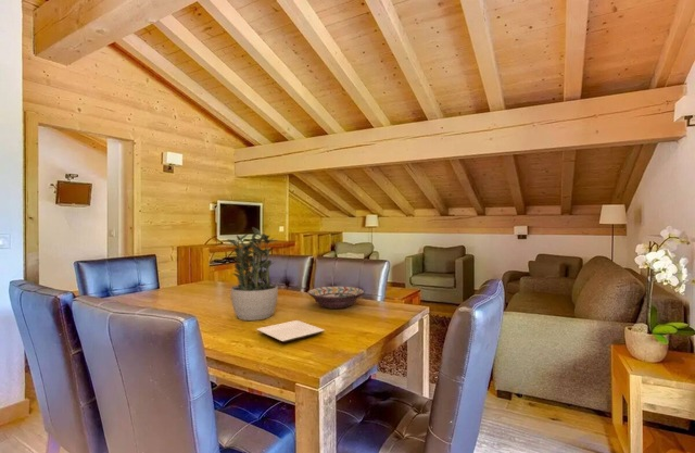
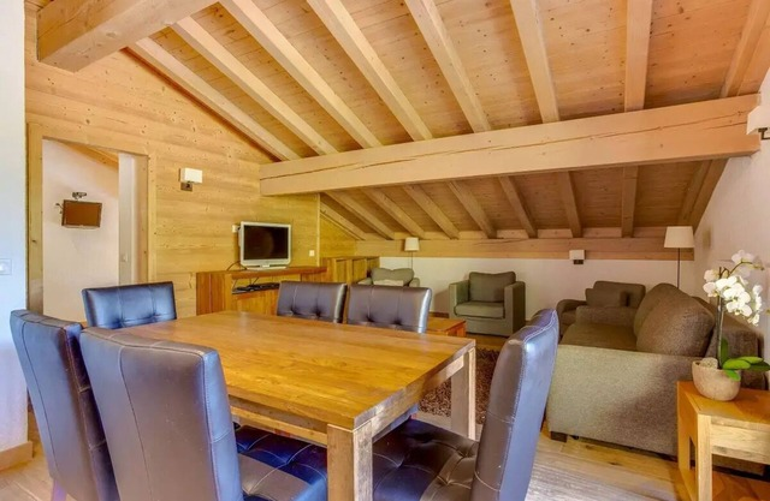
- plate [255,319,326,343]
- potted plant [223,226,279,322]
- decorative bowl [306,286,366,310]
